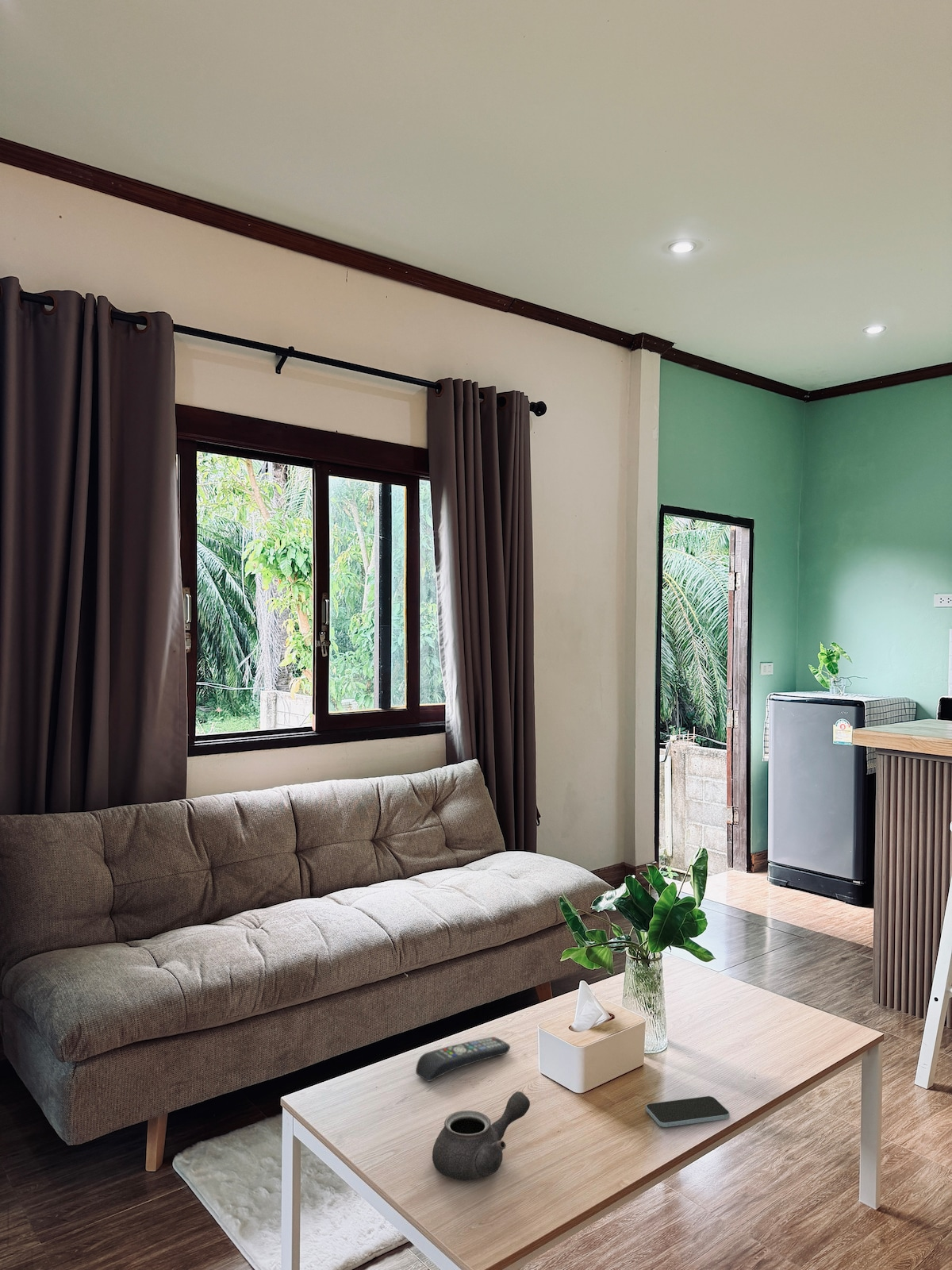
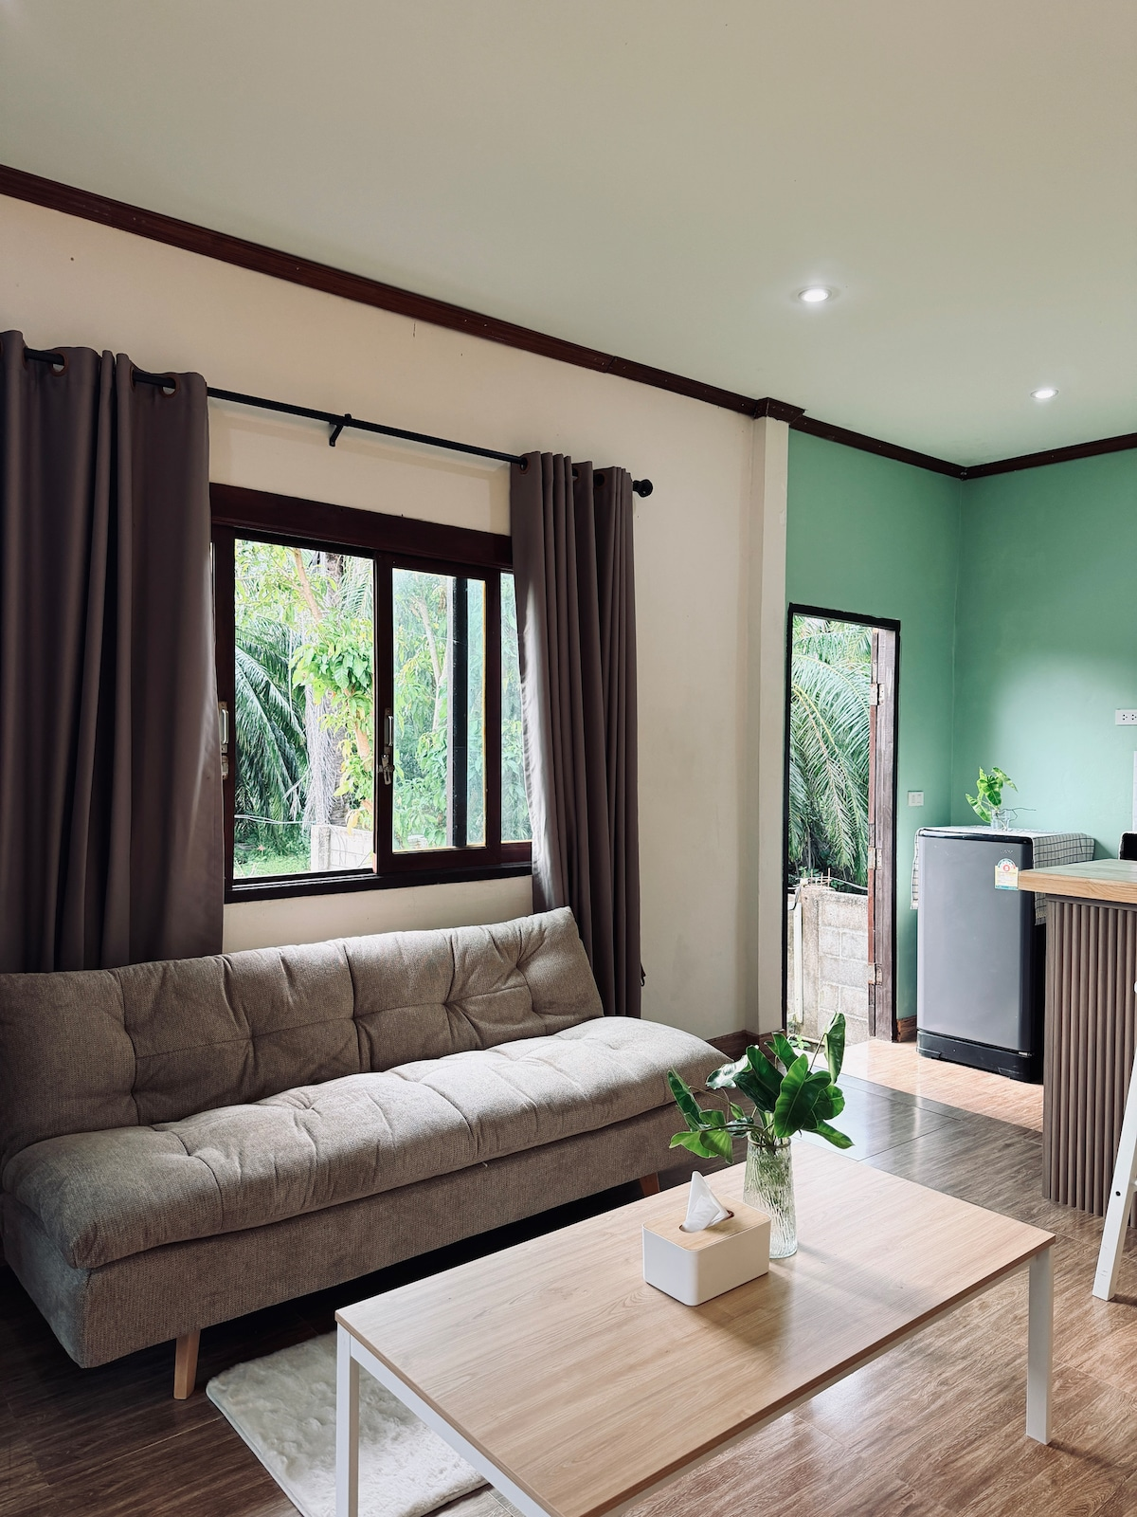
- smartphone [645,1095,730,1128]
- remote control [415,1036,511,1083]
- teapot [432,1091,531,1182]
